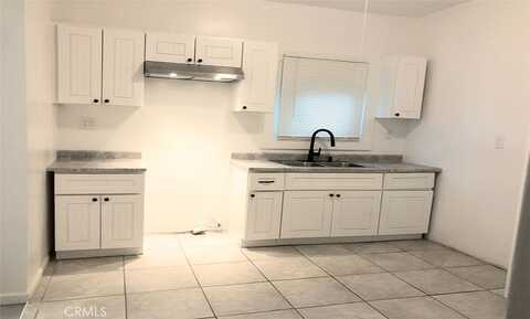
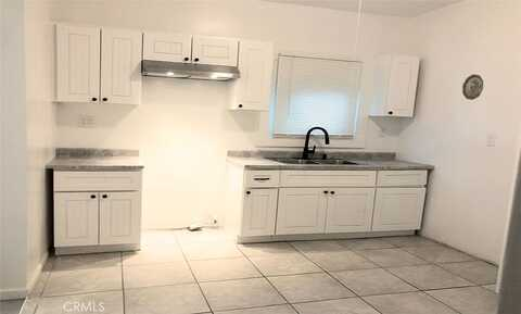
+ decorative plate [461,74,484,101]
